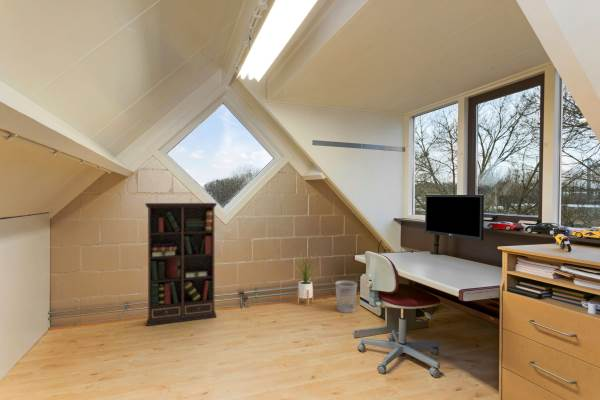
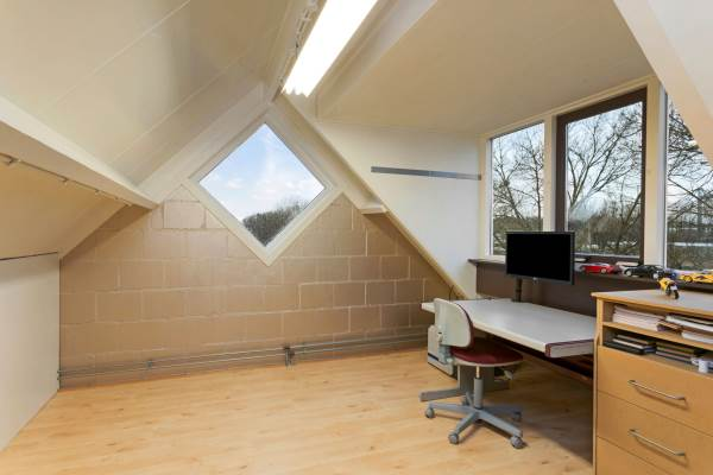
- house plant [292,250,319,307]
- bookcase [144,202,218,327]
- wastebasket [334,279,358,314]
